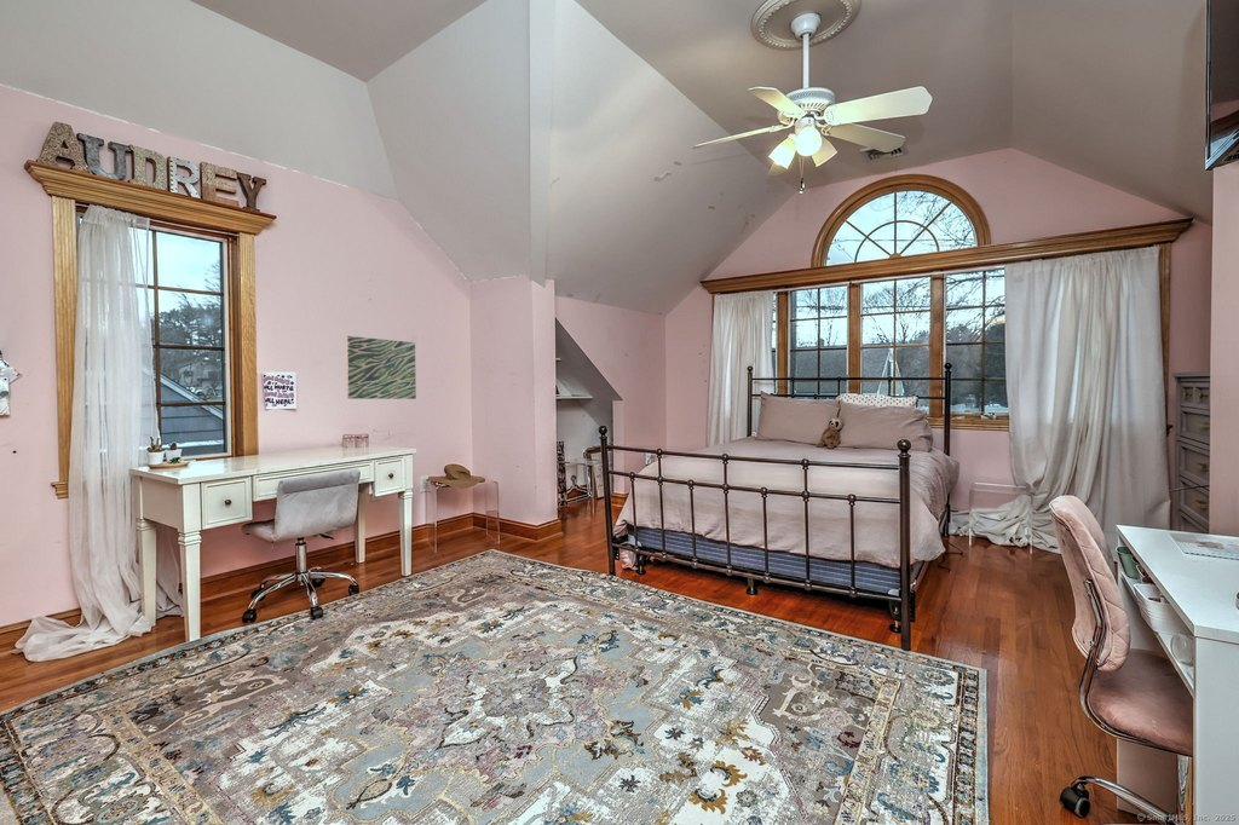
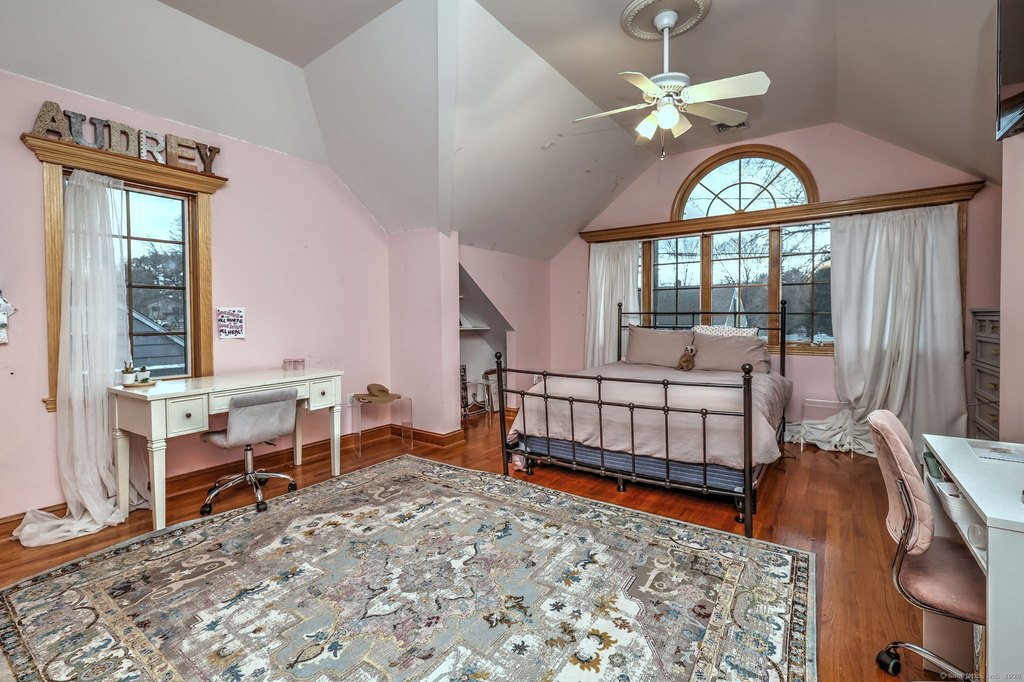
- wall art [345,335,417,400]
